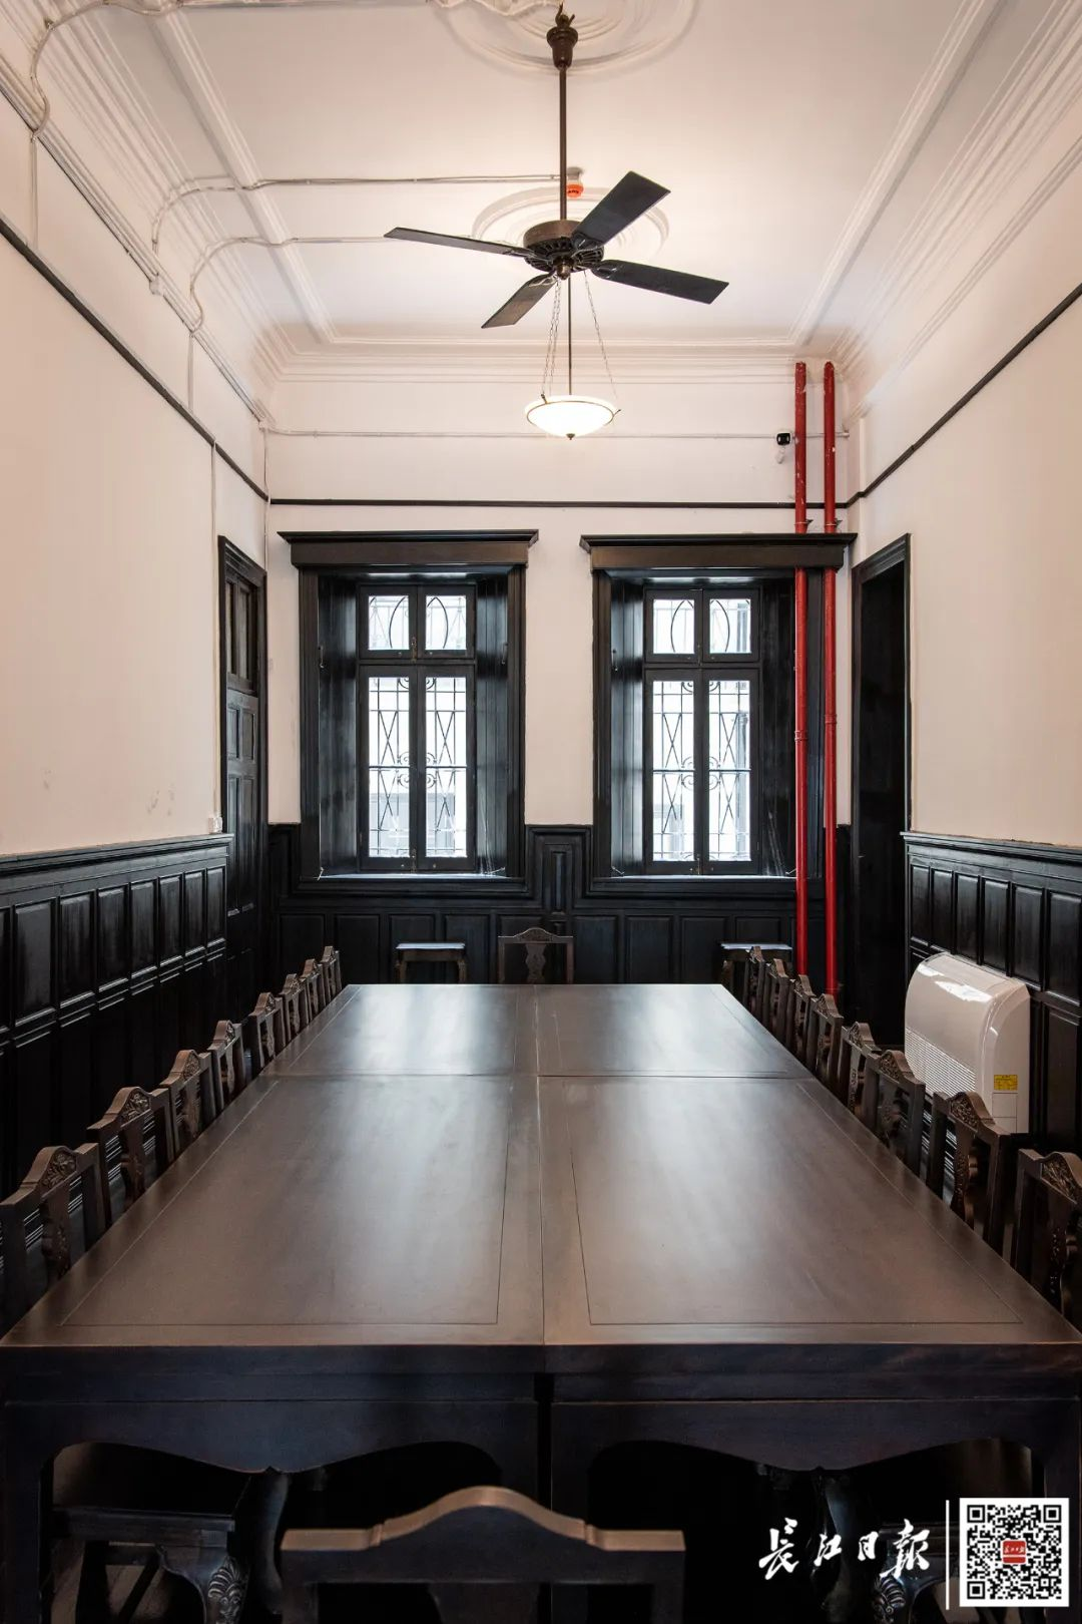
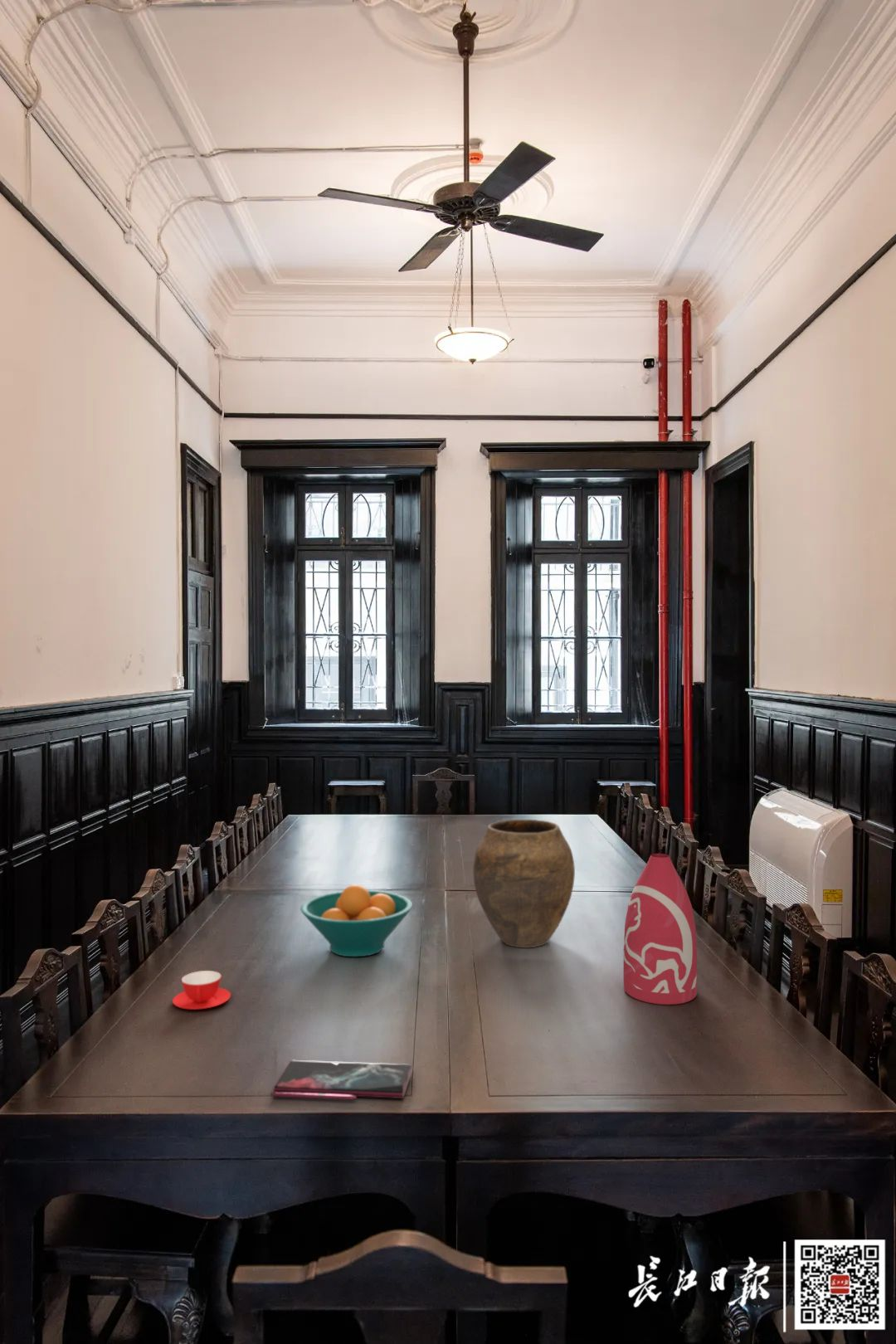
+ bottle [623,853,698,1006]
+ smartphone [270,1059,414,1101]
+ fruit bowl [299,884,413,957]
+ teacup [172,970,231,1010]
+ vase [472,819,576,948]
